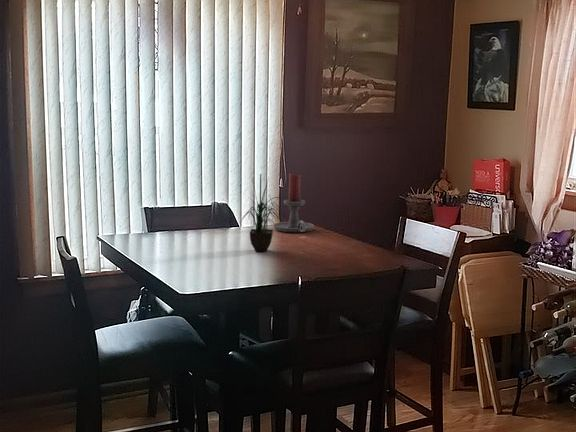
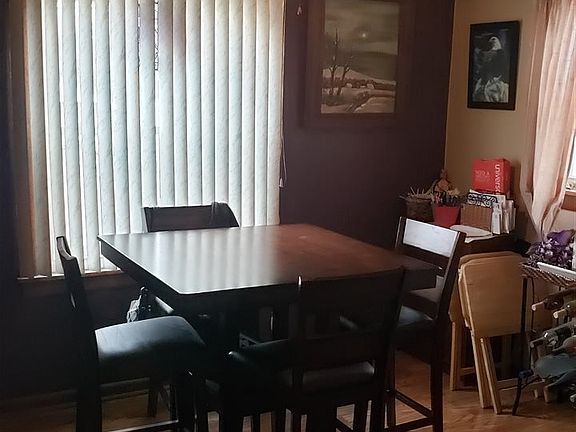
- potted plant [239,175,287,253]
- candle holder [273,173,315,233]
